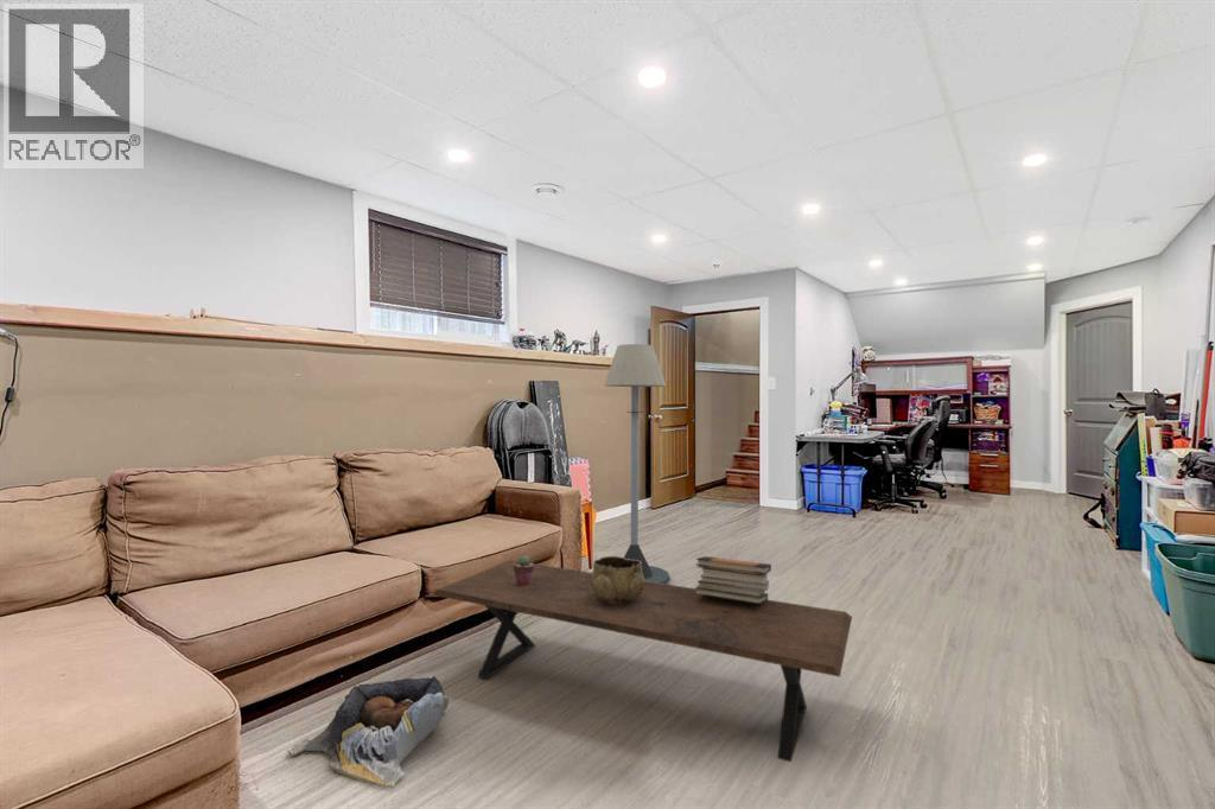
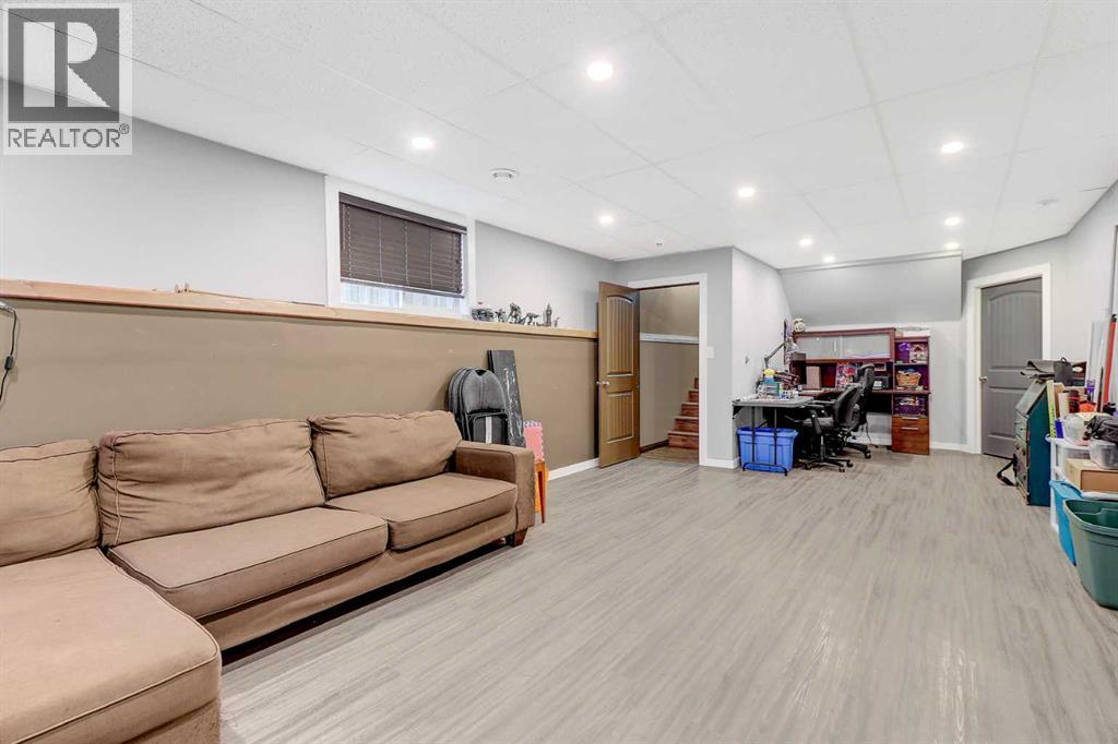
- potted succulent [514,554,534,585]
- coffee table [431,559,853,763]
- bag [285,675,450,788]
- decorative bowl [590,555,644,604]
- book stack [694,555,772,604]
- floor lamp [603,343,670,585]
